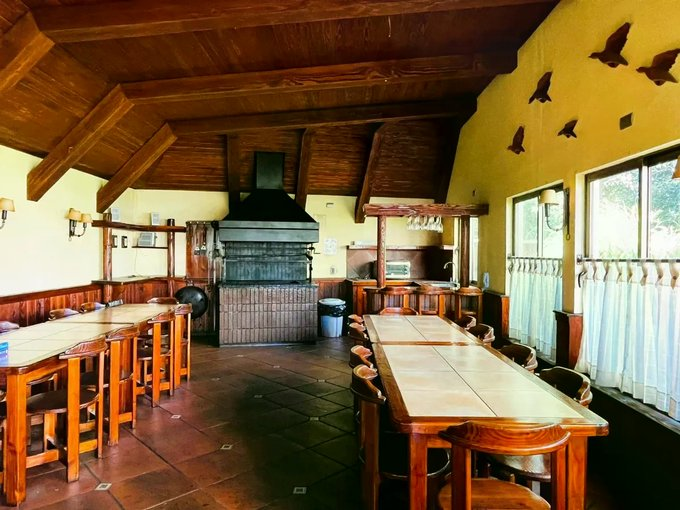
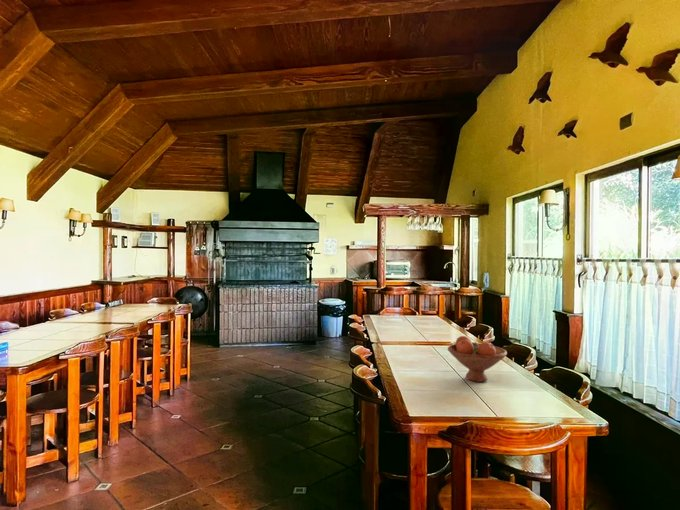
+ fruit bowl [447,335,508,383]
